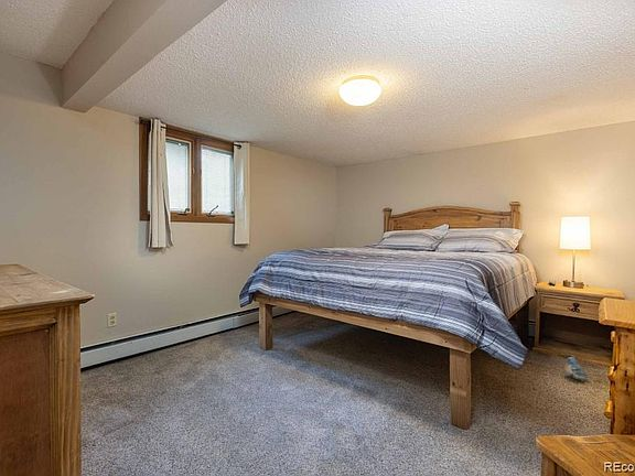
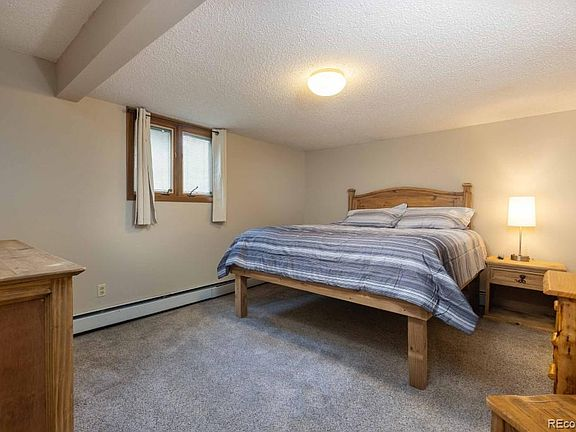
- plush toy [563,356,590,383]
